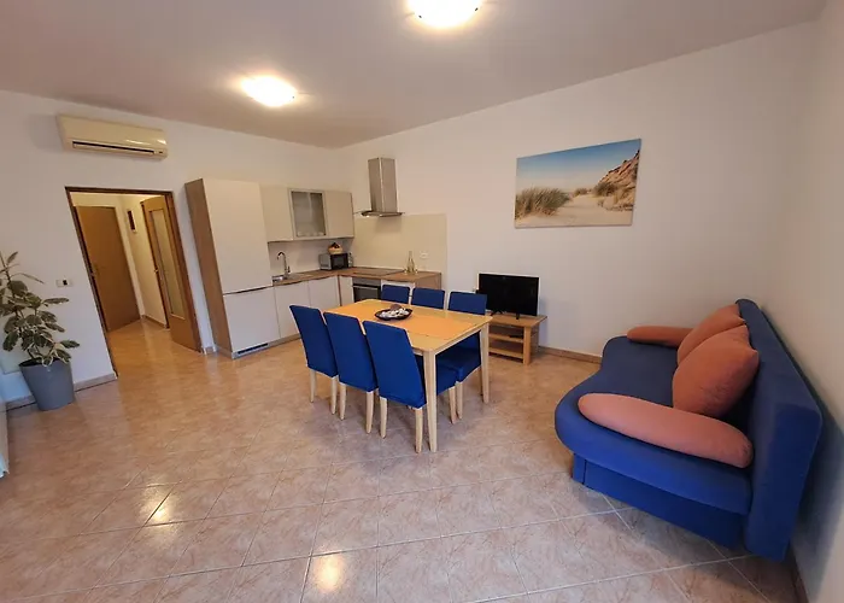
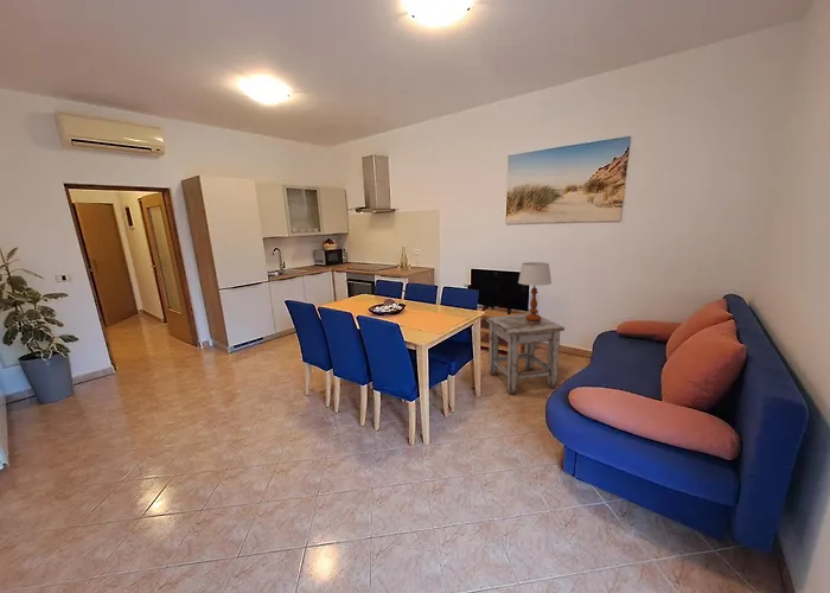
+ stool [485,312,566,395]
+ table lamp [517,261,553,321]
